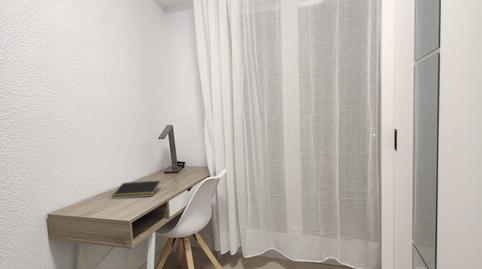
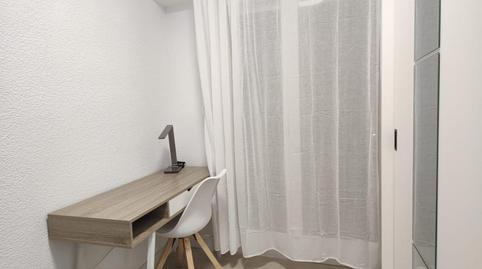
- notepad [111,180,161,199]
